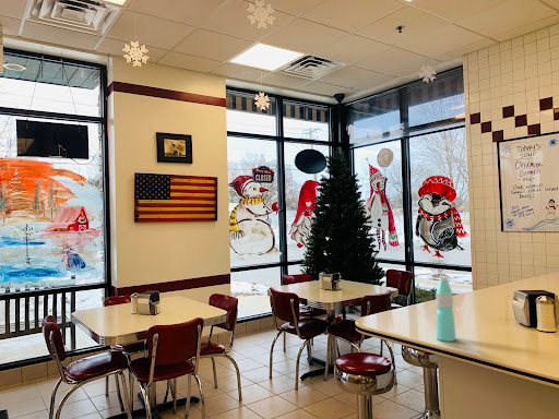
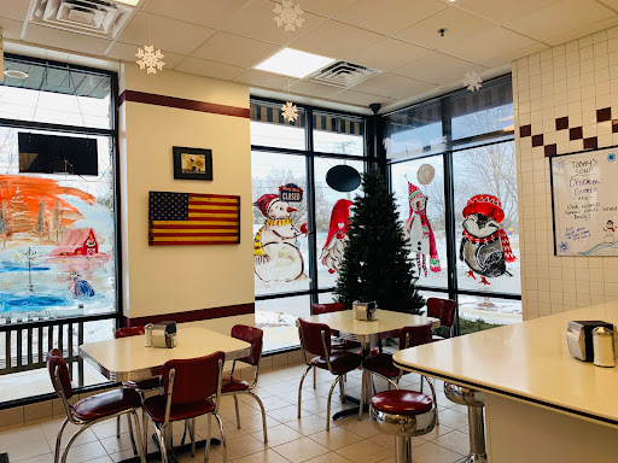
- water bottle [435,275,457,343]
